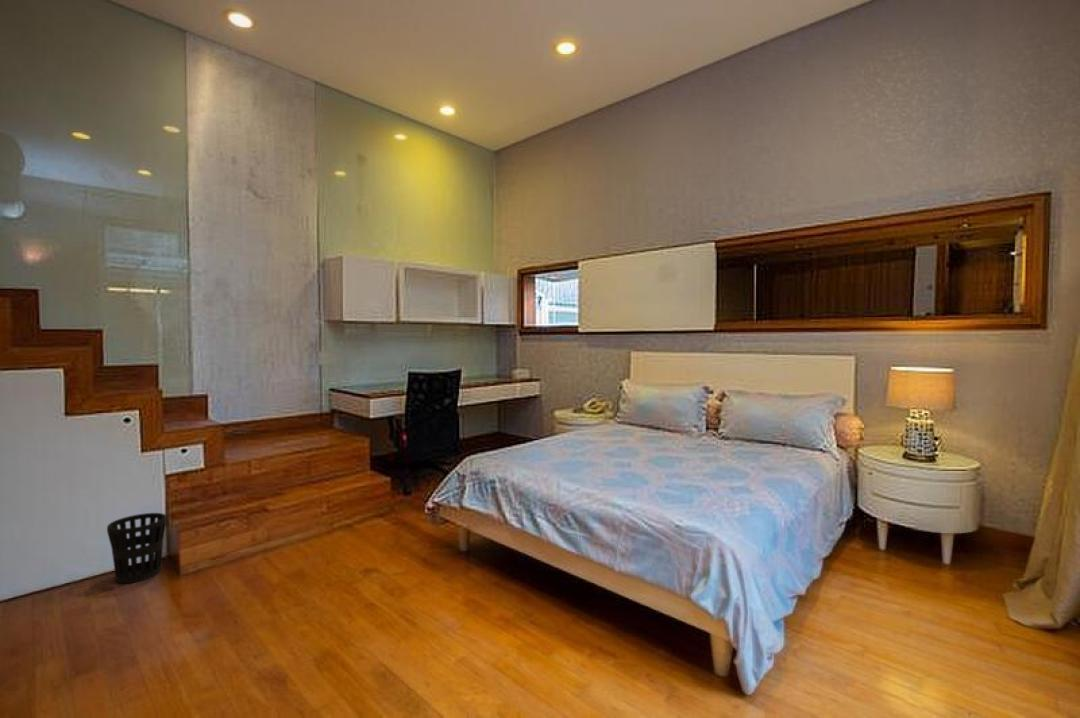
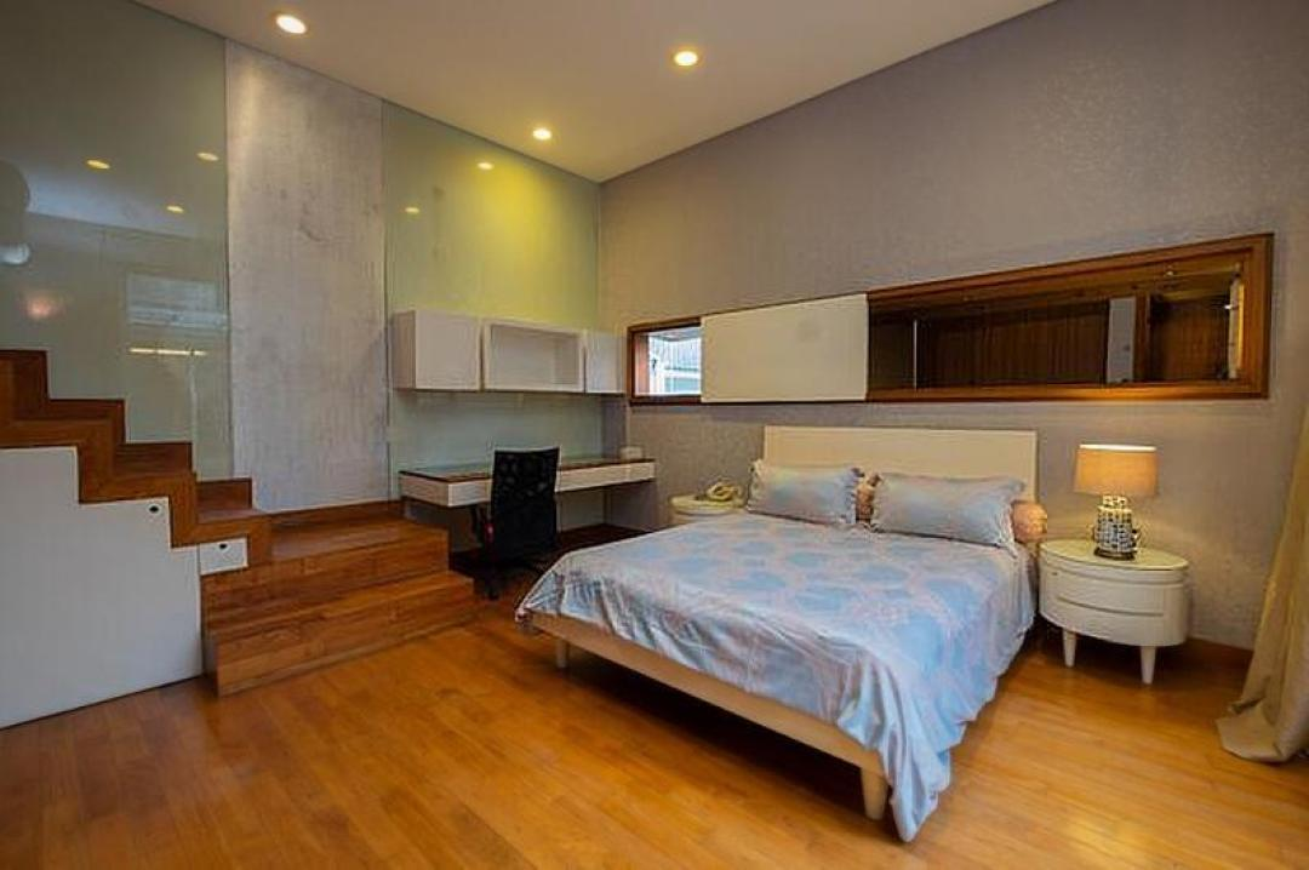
- wastebasket [106,512,168,584]
